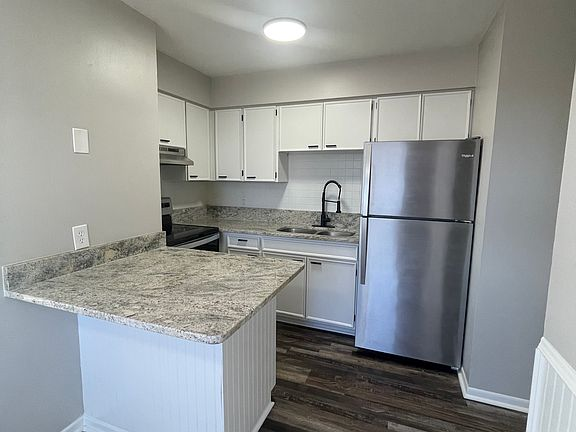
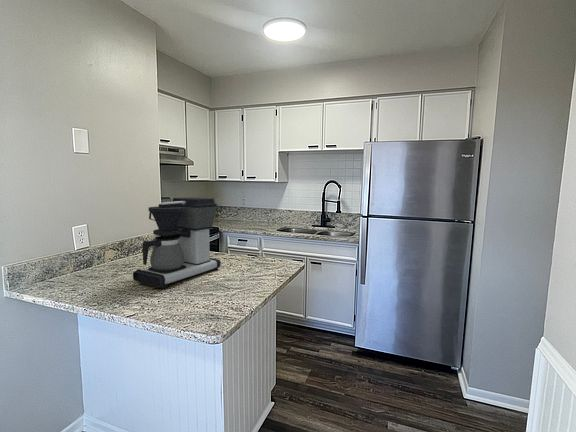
+ coffee maker [132,196,222,290]
